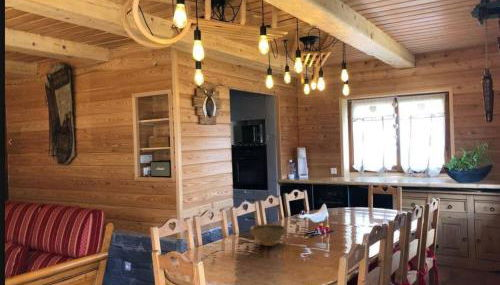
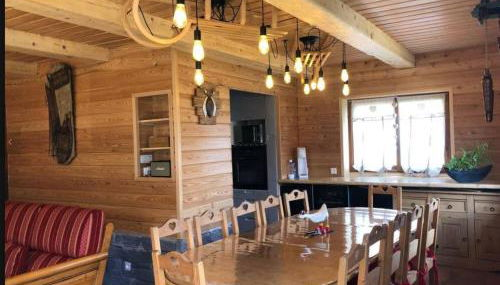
- bowl [249,223,287,247]
